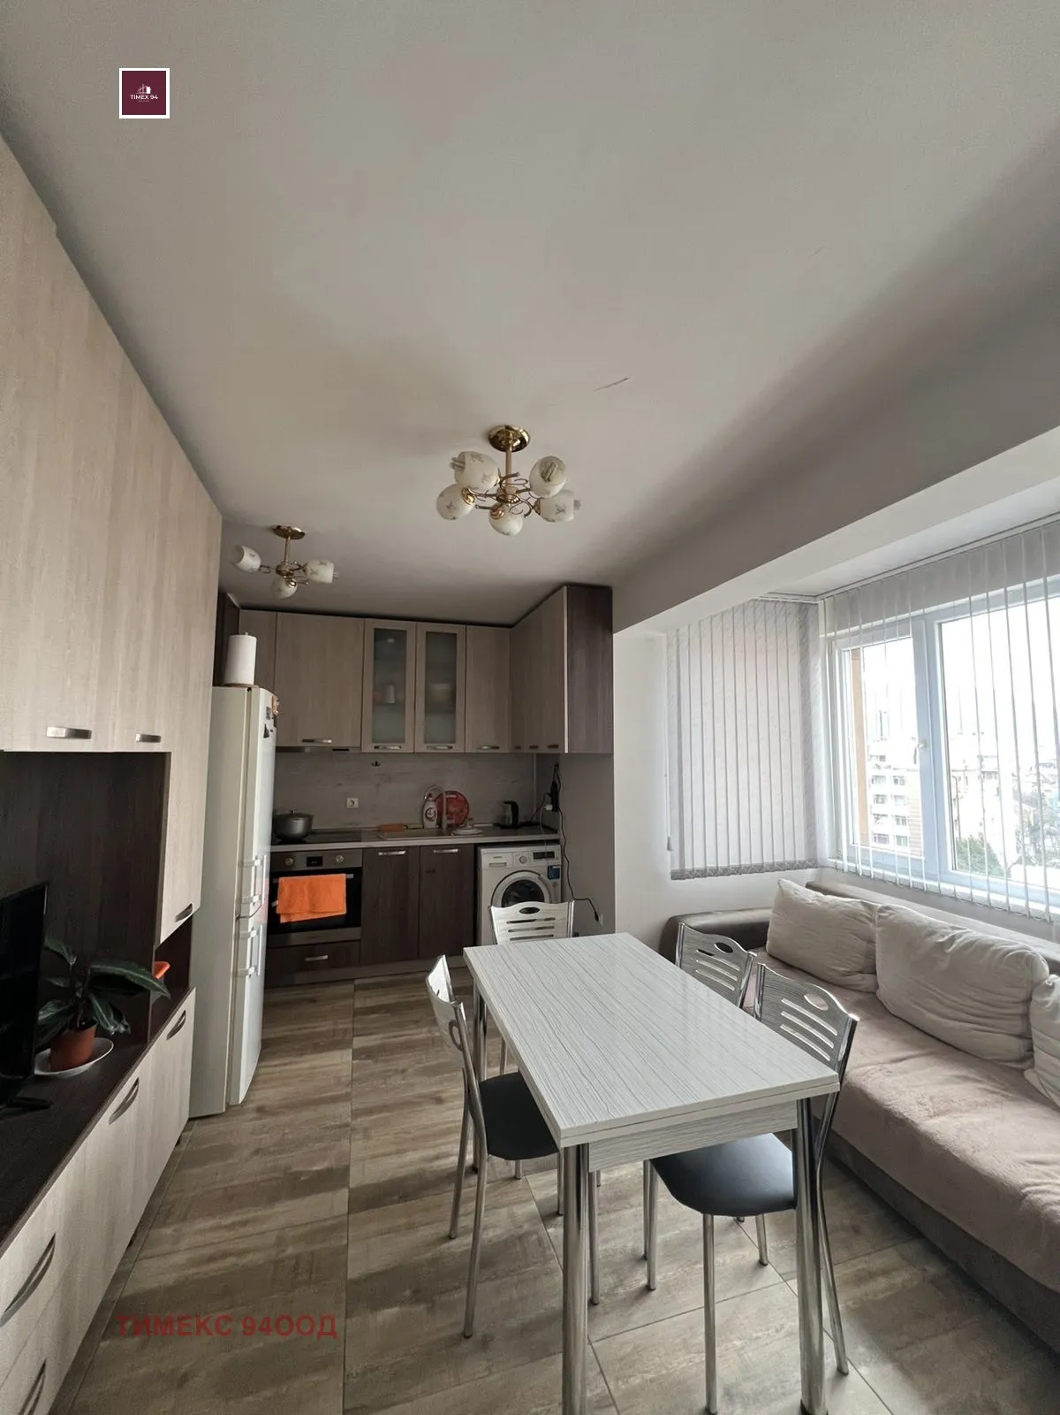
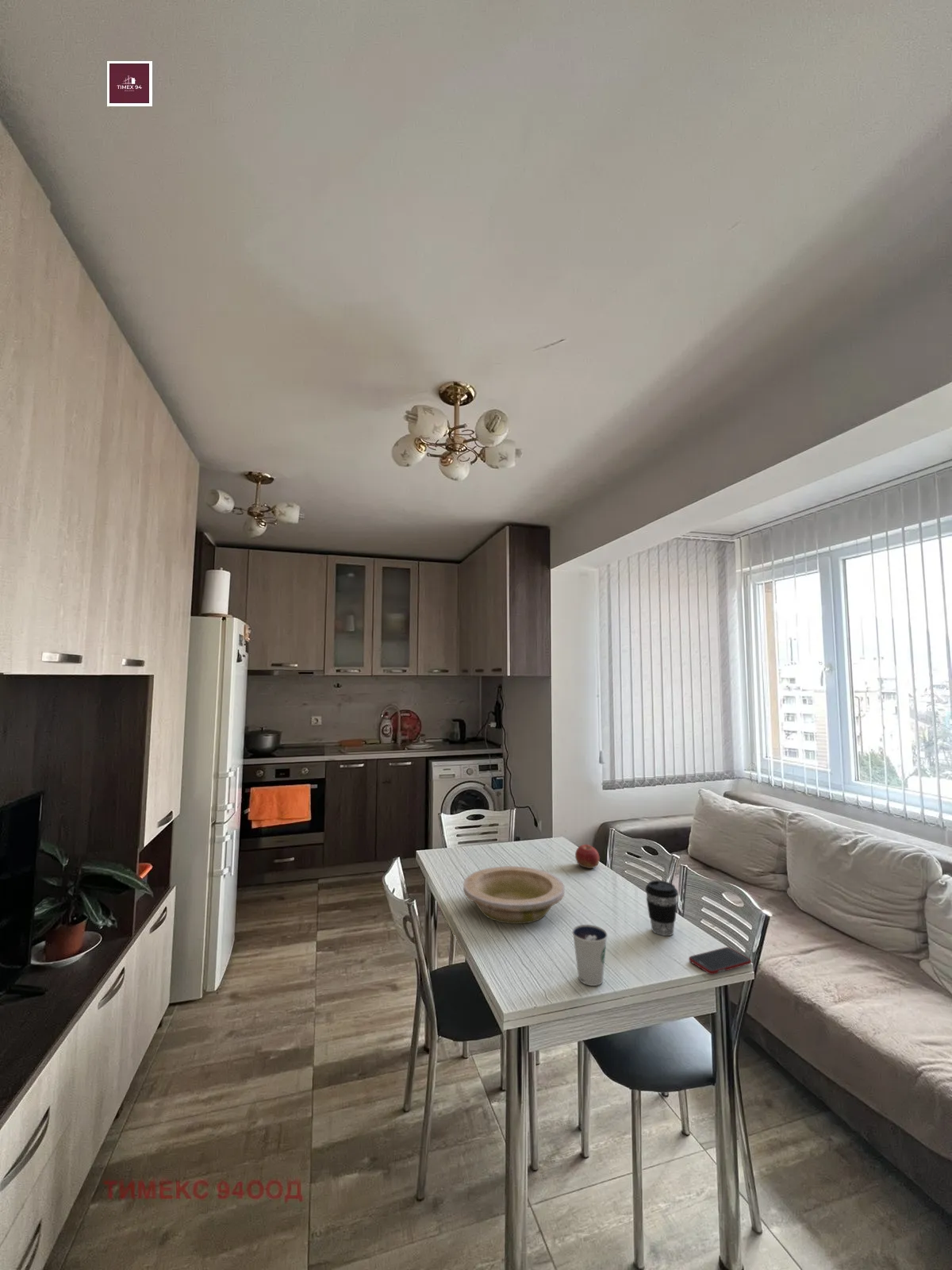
+ bowl [463,865,565,925]
+ dixie cup [571,924,608,987]
+ apple [574,844,601,869]
+ cell phone [688,946,752,976]
+ coffee cup [644,879,679,937]
